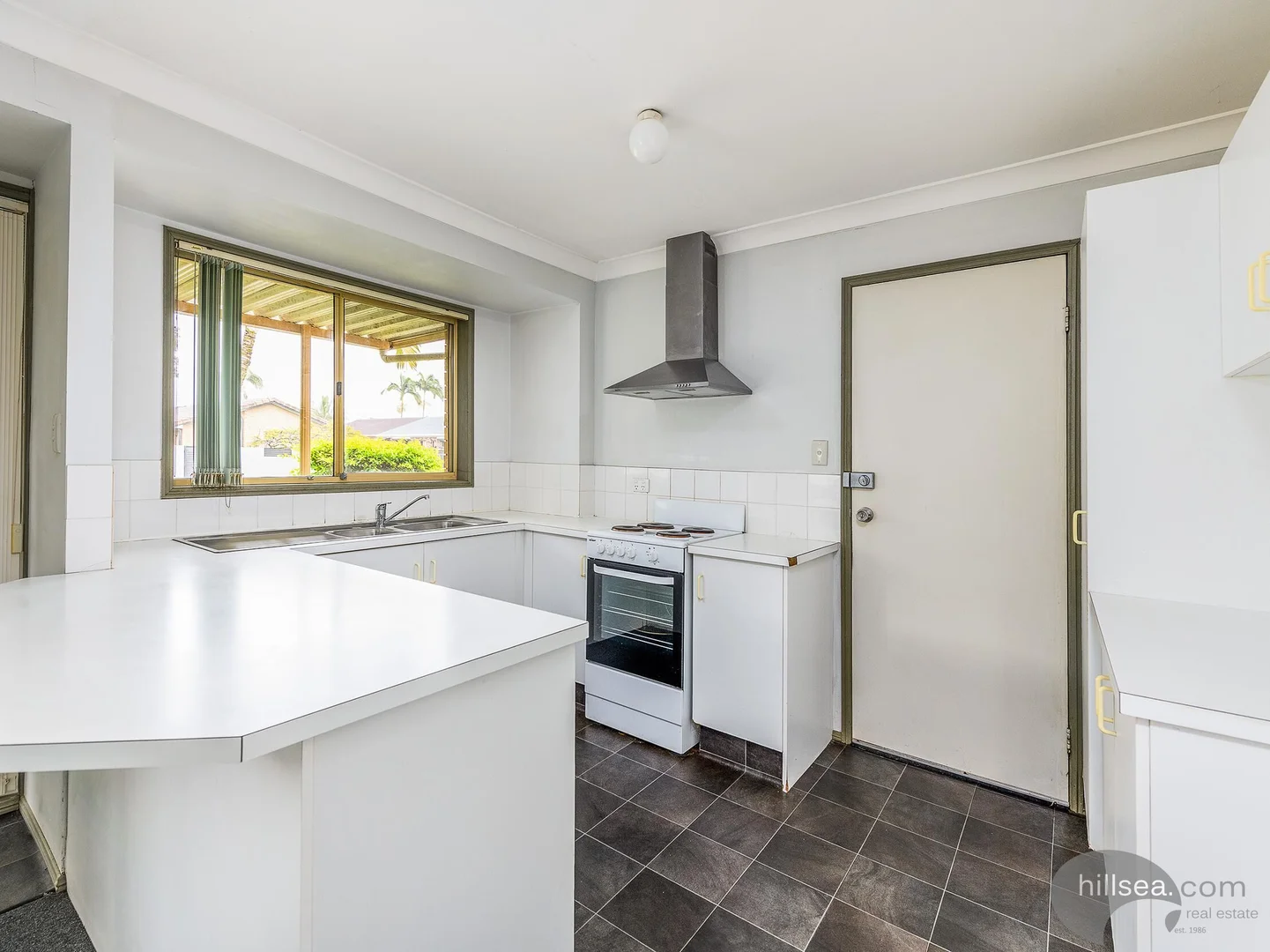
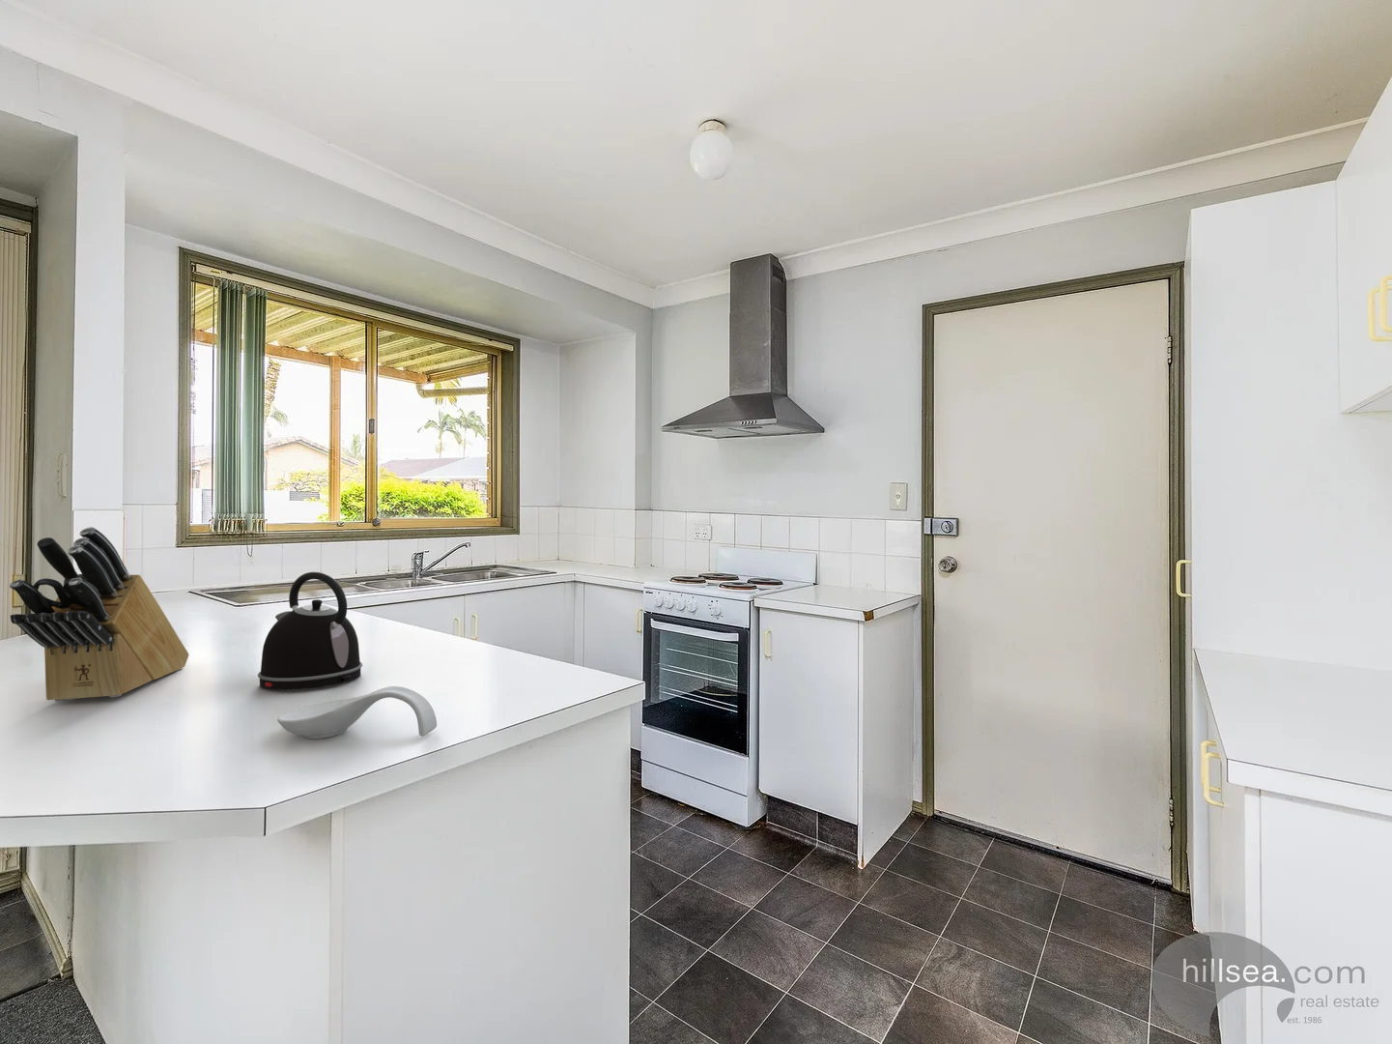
+ spoon rest [276,685,437,739]
+ knife block [9,526,191,702]
+ kettle [256,570,363,691]
